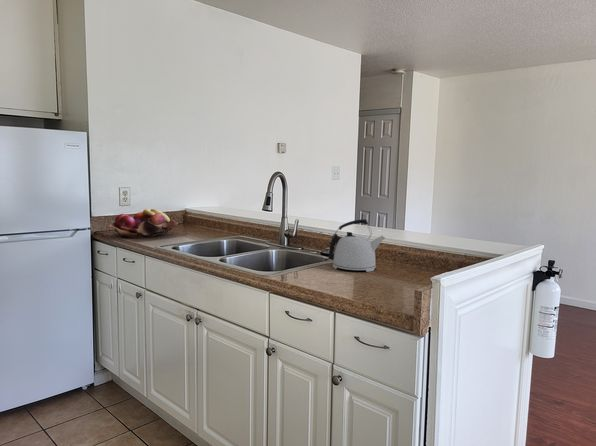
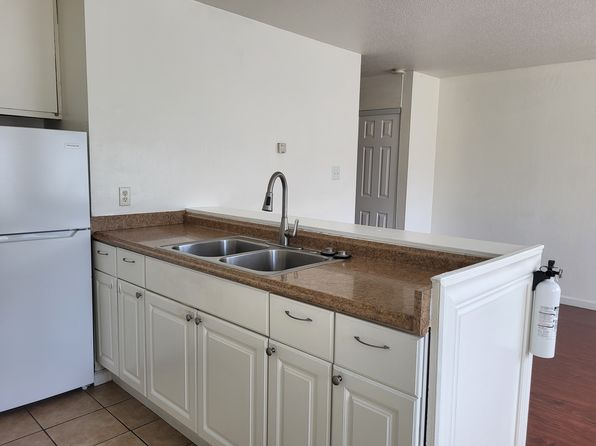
- fruit basket [108,208,179,239]
- kettle [328,218,386,273]
